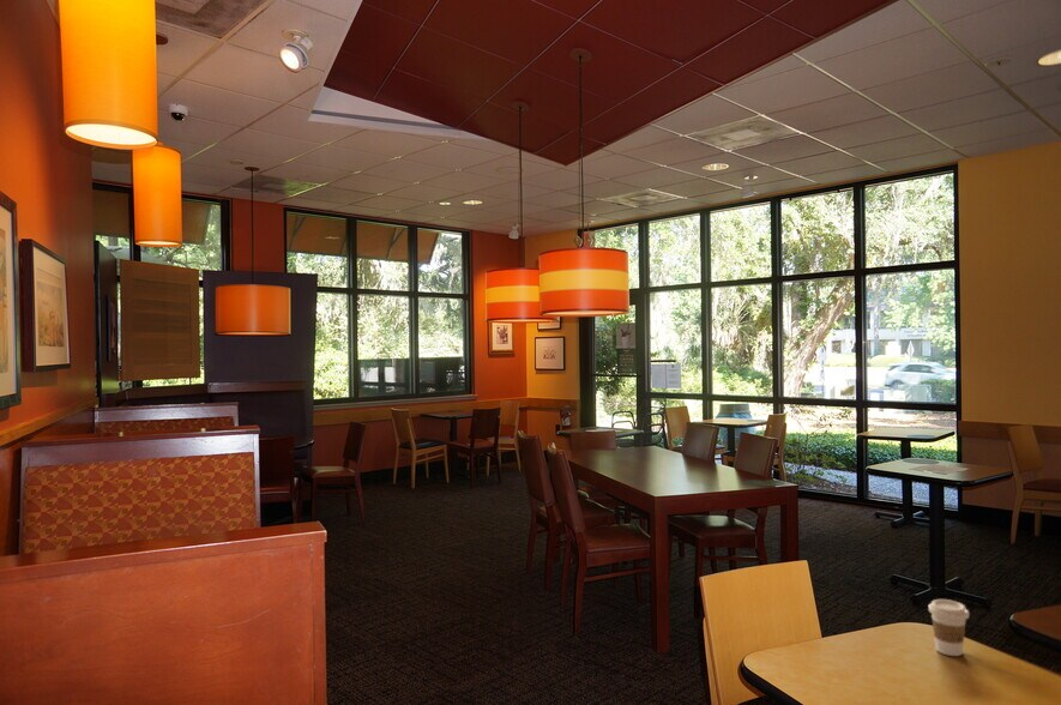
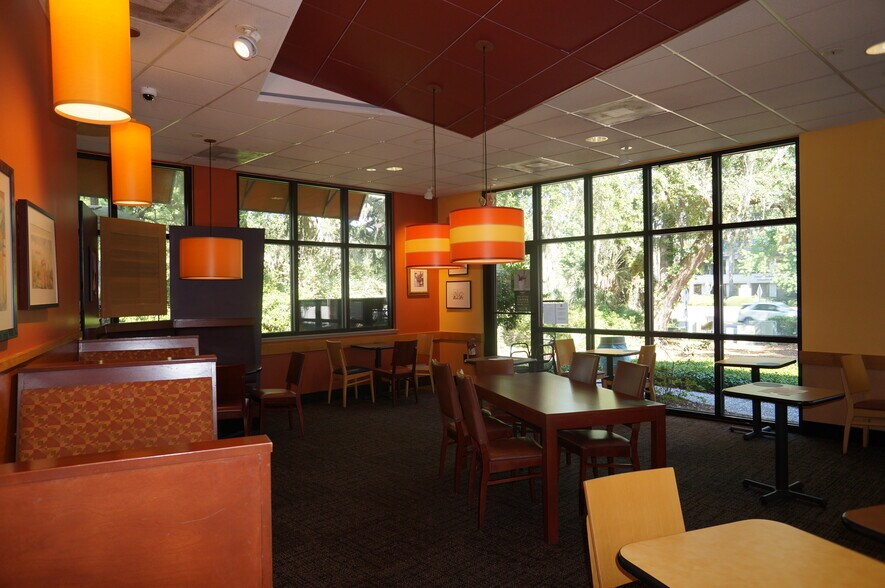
- coffee cup [927,598,970,657]
